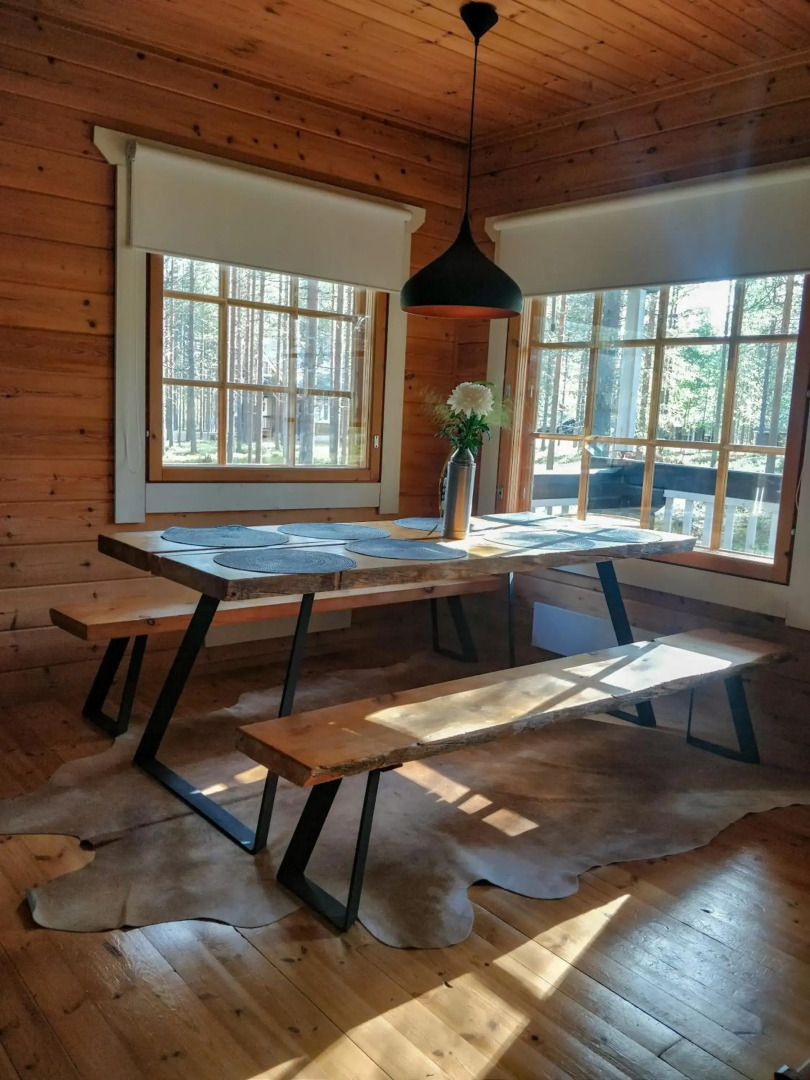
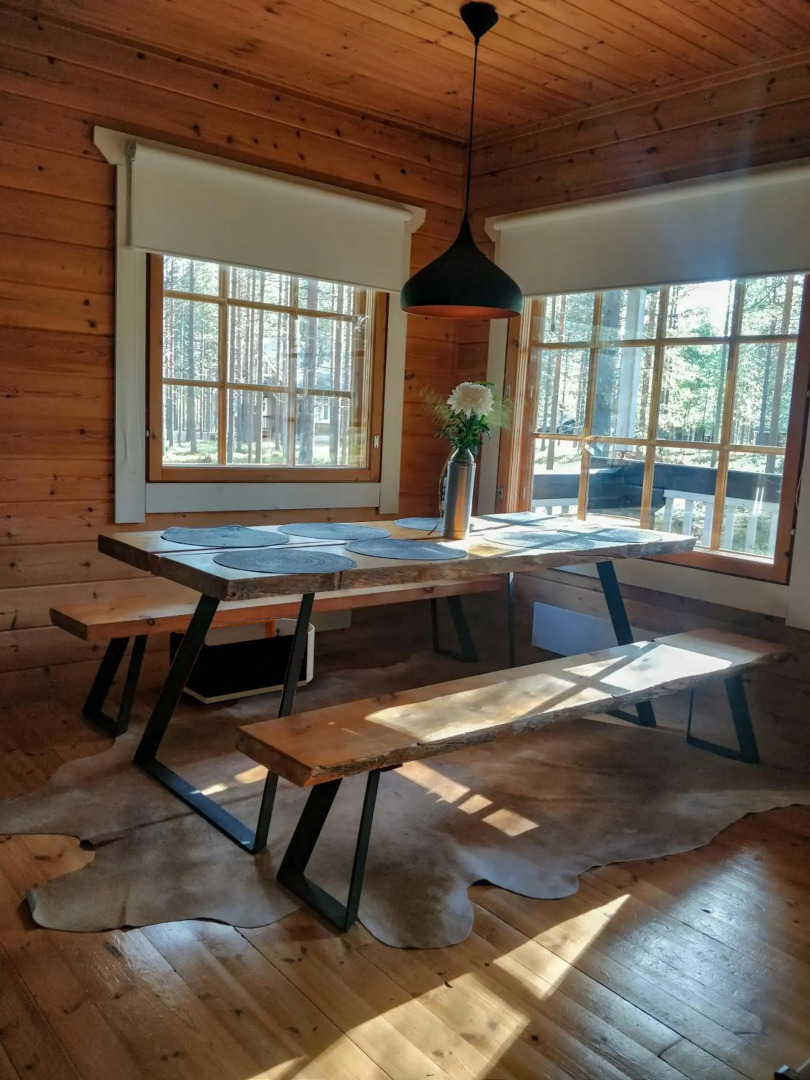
+ storage bin [169,617,315,705]
